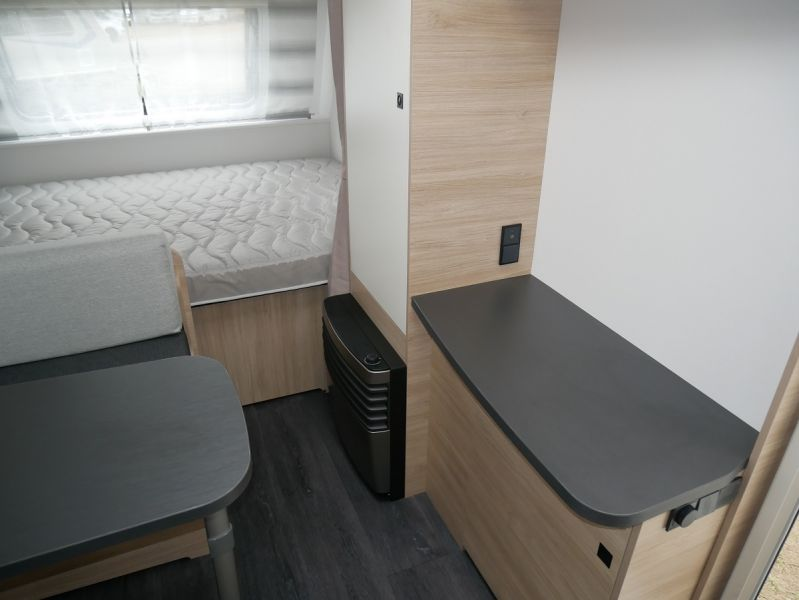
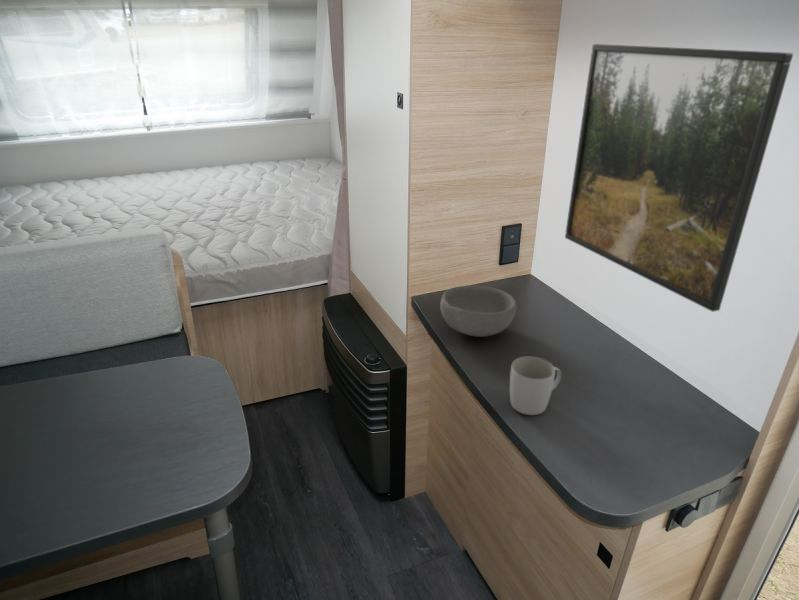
+ bowl [439,285,518,338]
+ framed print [564,43,794,313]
+ mug [509,356,562,416]
